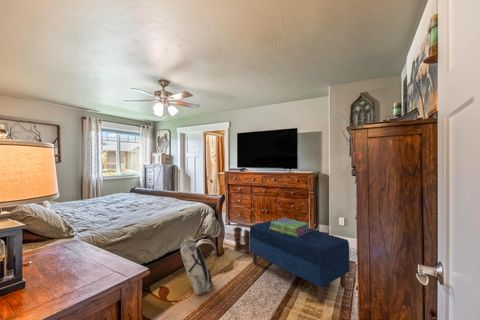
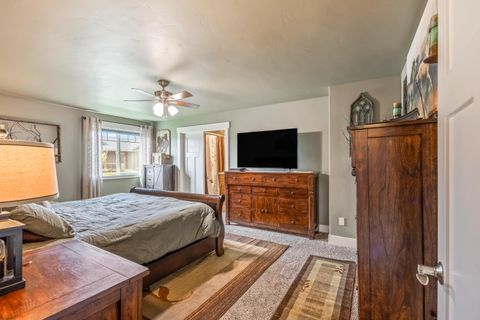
- bench [249,219,350,303]
- boots [232,226,252,254]
- stack of books [269,217,311,238]
- backpack [179,233,220,296]
